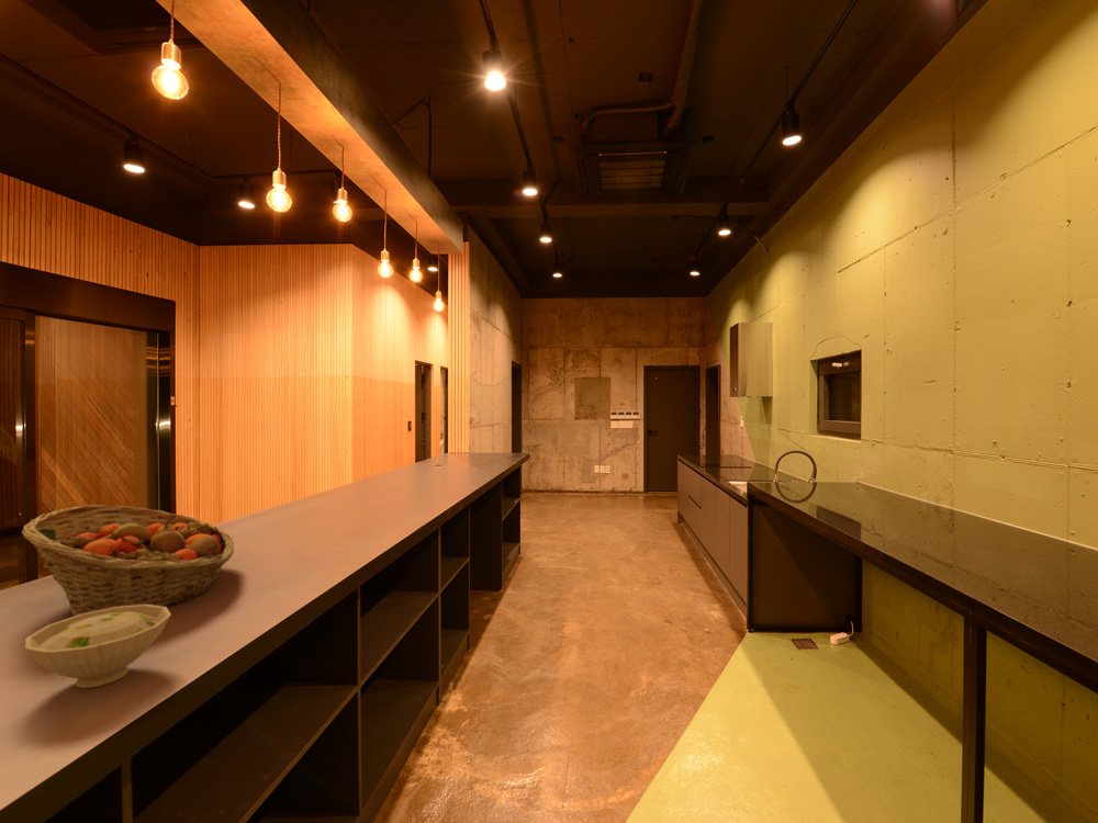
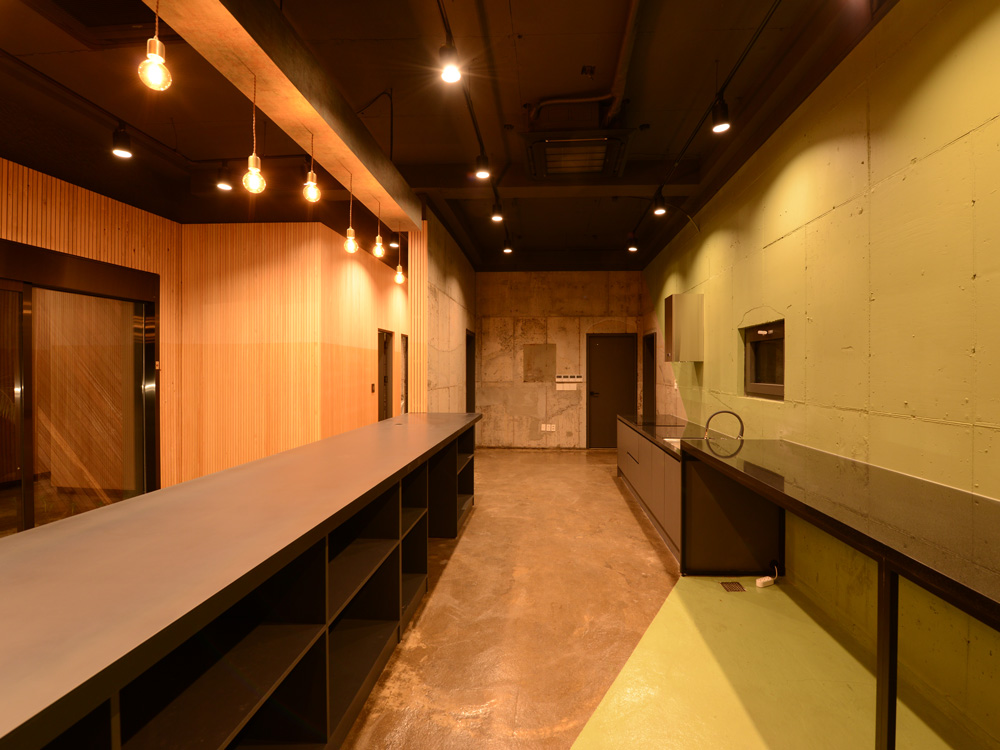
- bowl [24,605,172,689]
- fruit basket [21,504,235,617]
